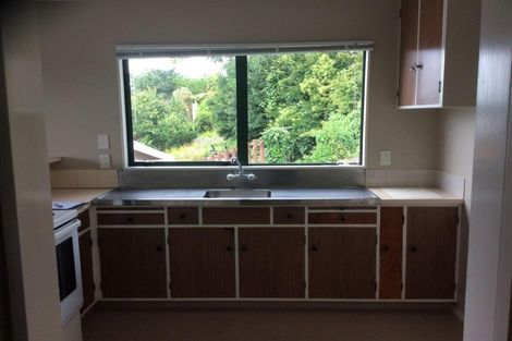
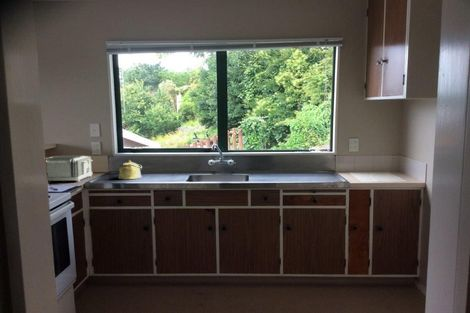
+ toaster [45,155,94,183]
+ kettle [118,159,143,180]
